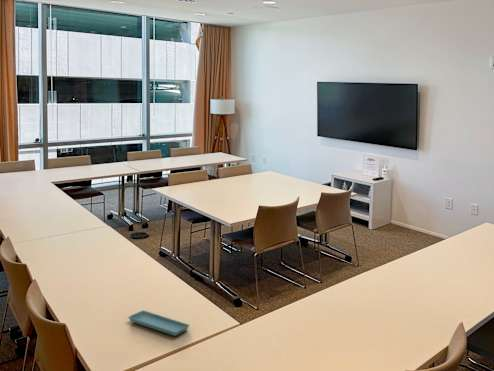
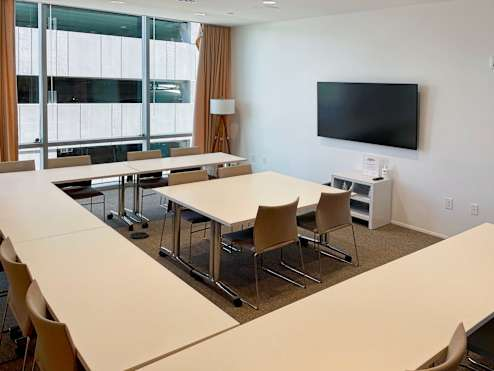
- saucer [127,309,190,337]
